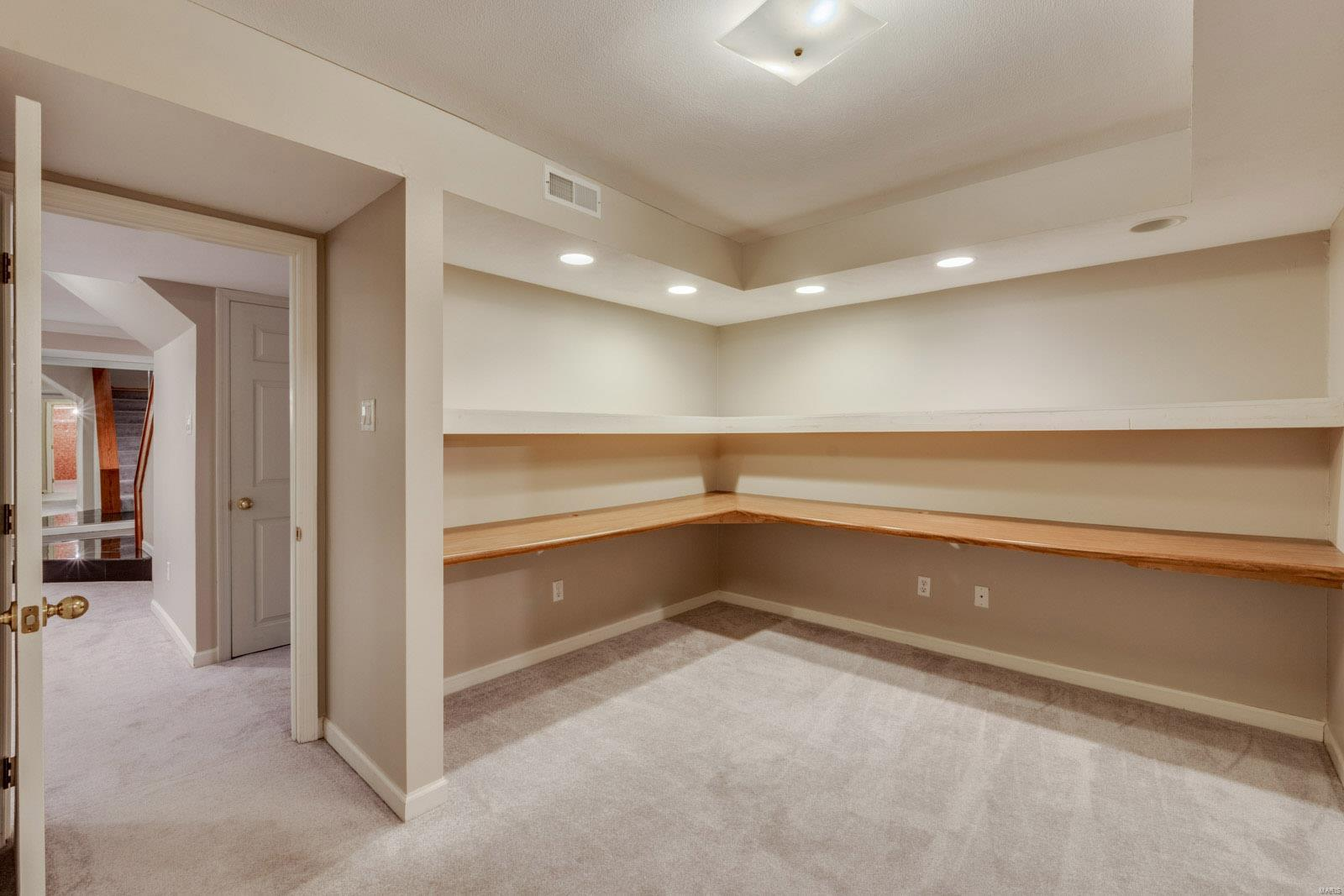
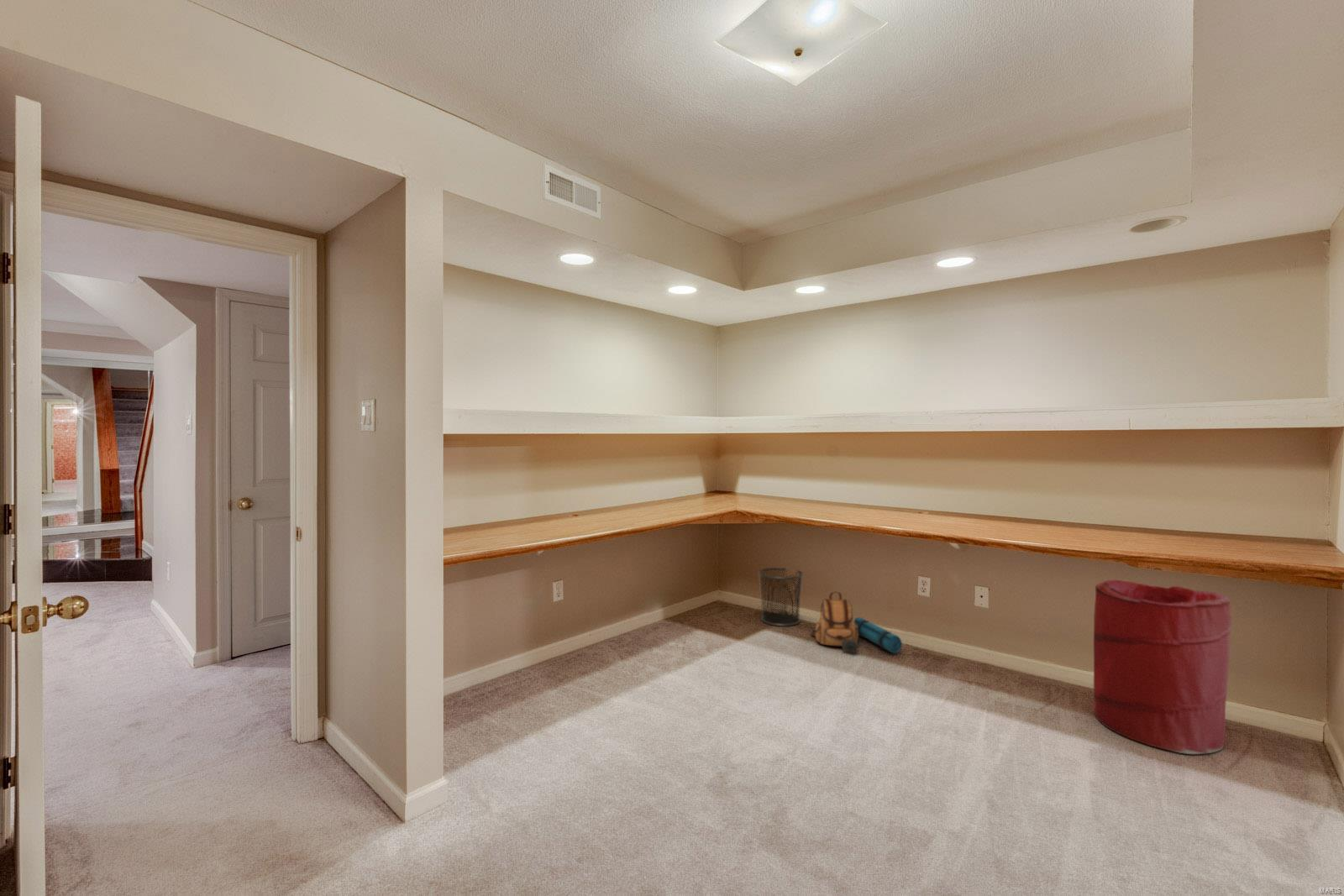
+ laundry hamper [1093,579,1232,755]
+ backpack [810,591,903,653]
+ waste bin [757,567,805,627]
